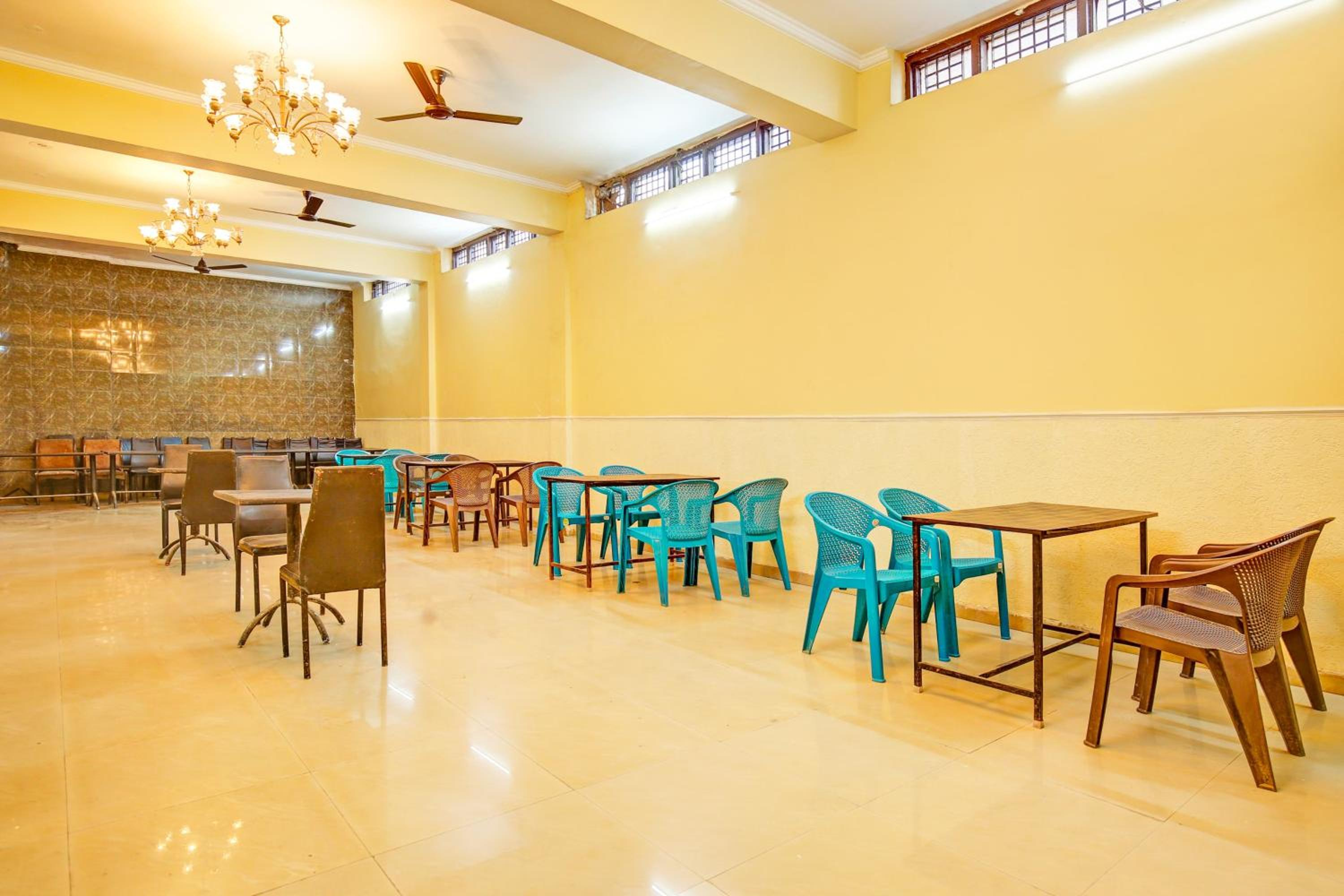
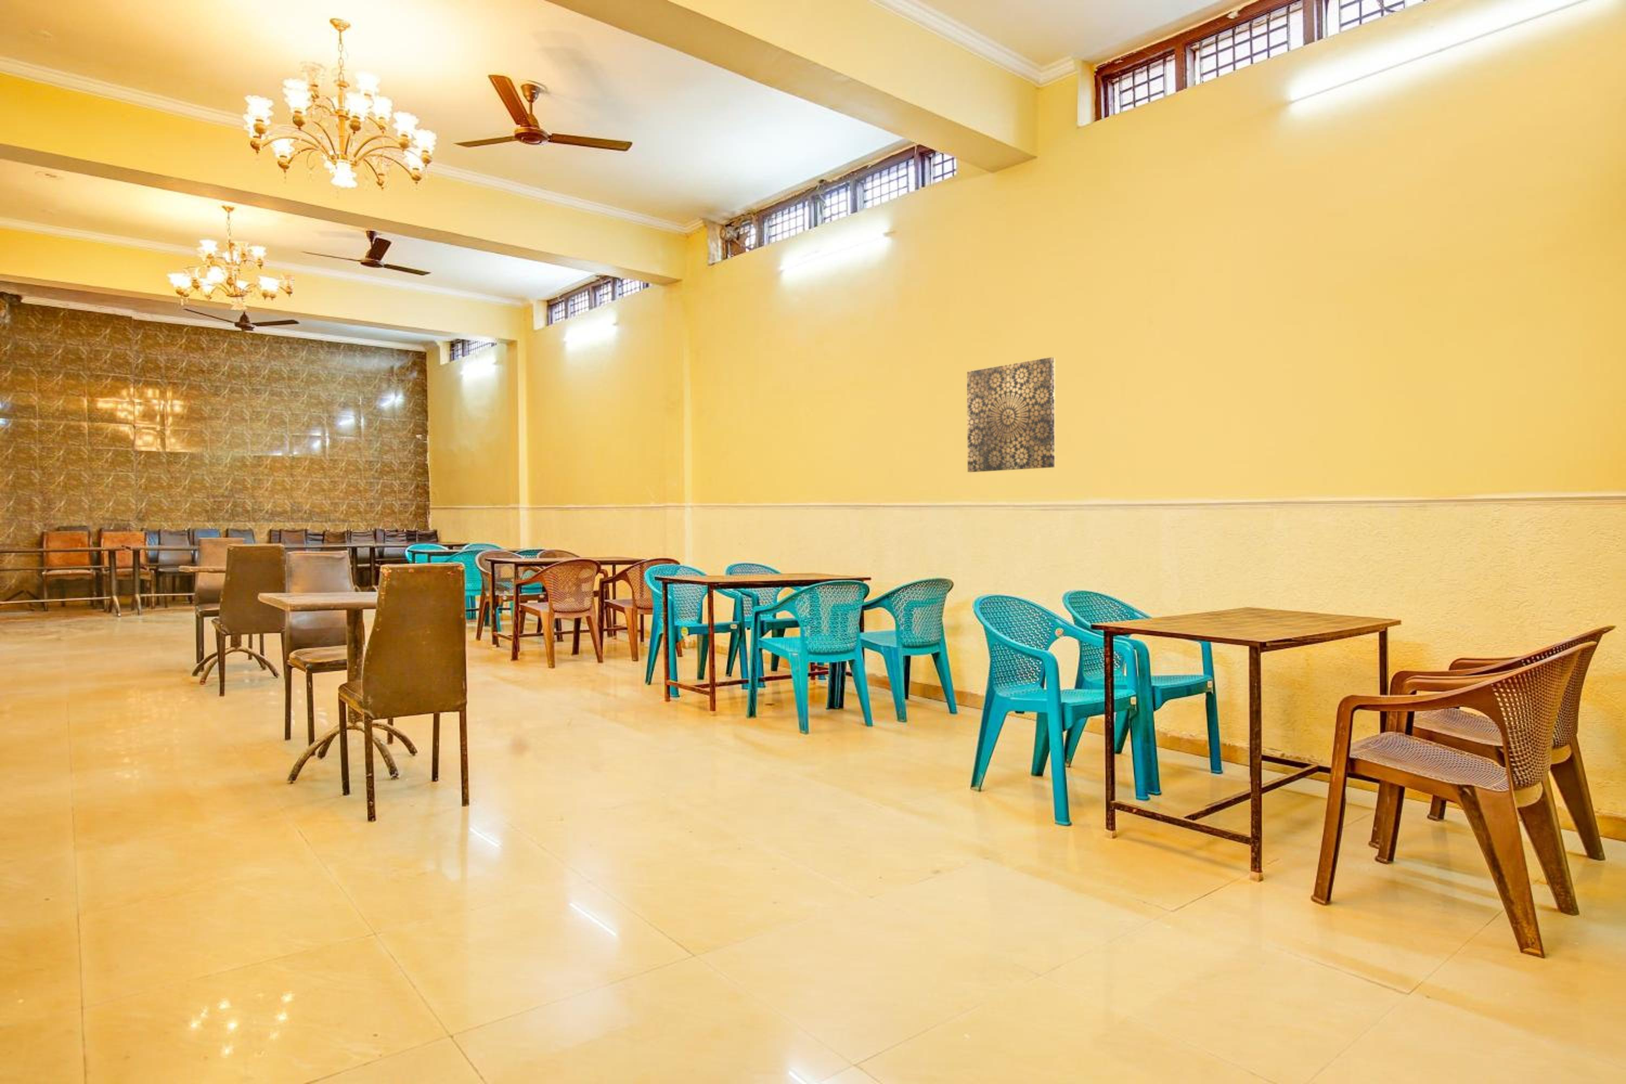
+ wall art [967,357,1056,473]
